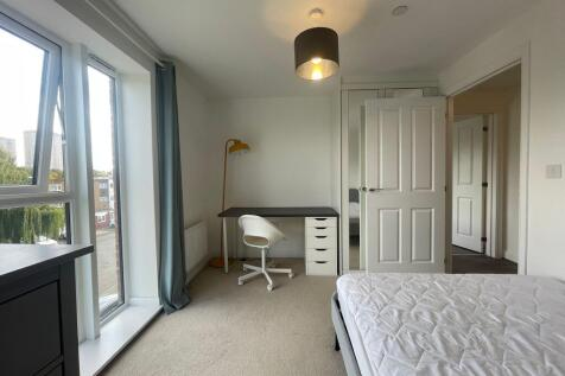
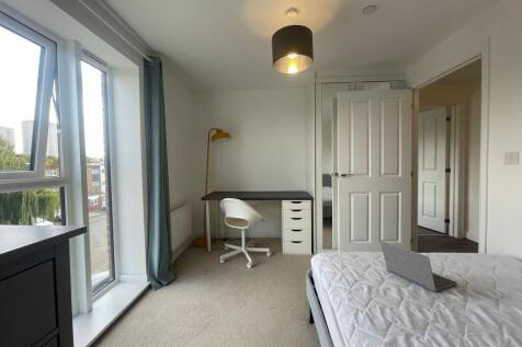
+ laptop computer [379,240,458,292]
